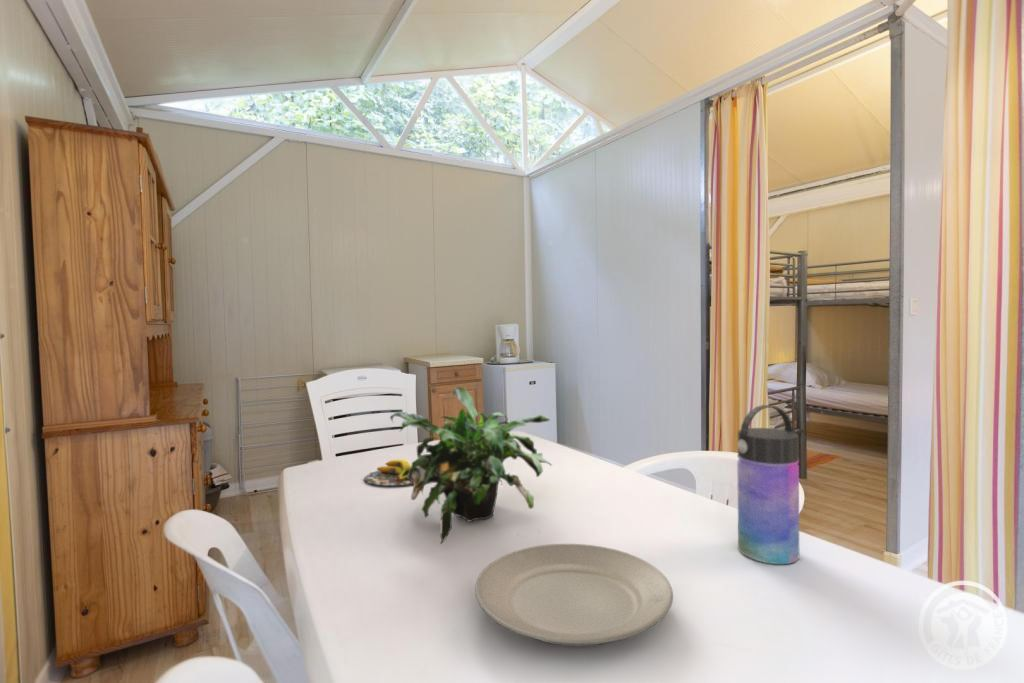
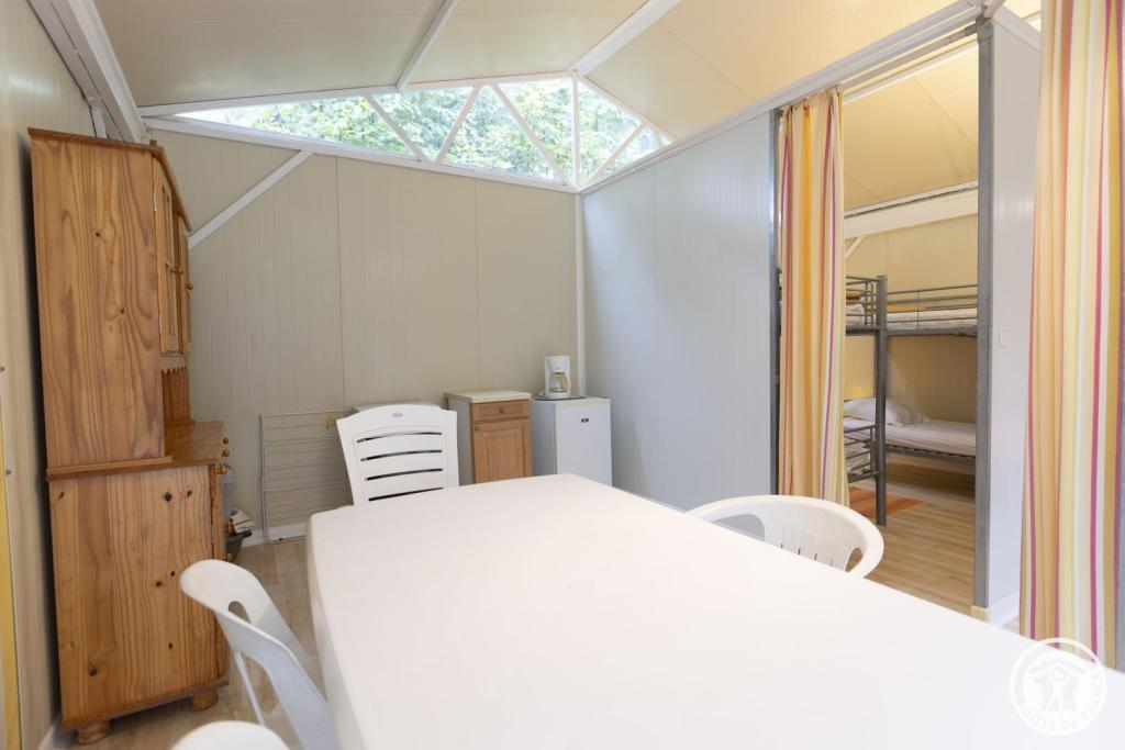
- plate [474,543,674,647]
- water bottle [736,404,800,565]
- banana [363,458,414,487]
- potted plant [389,386,553,545]
